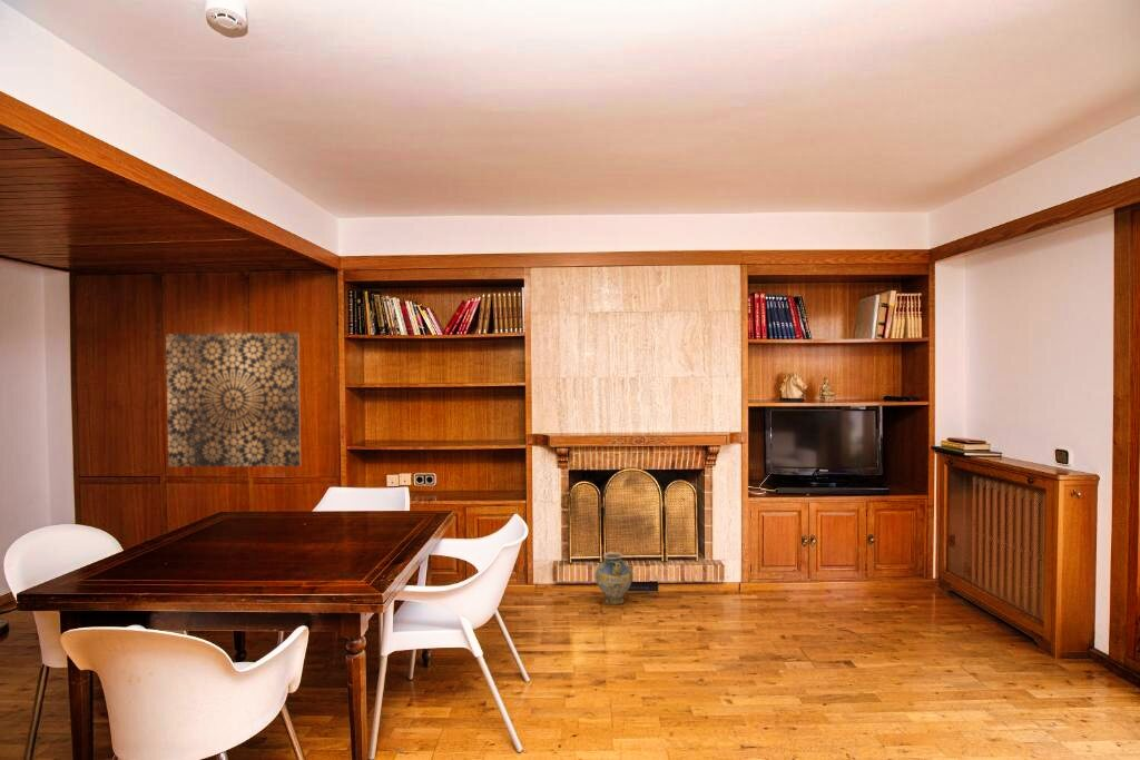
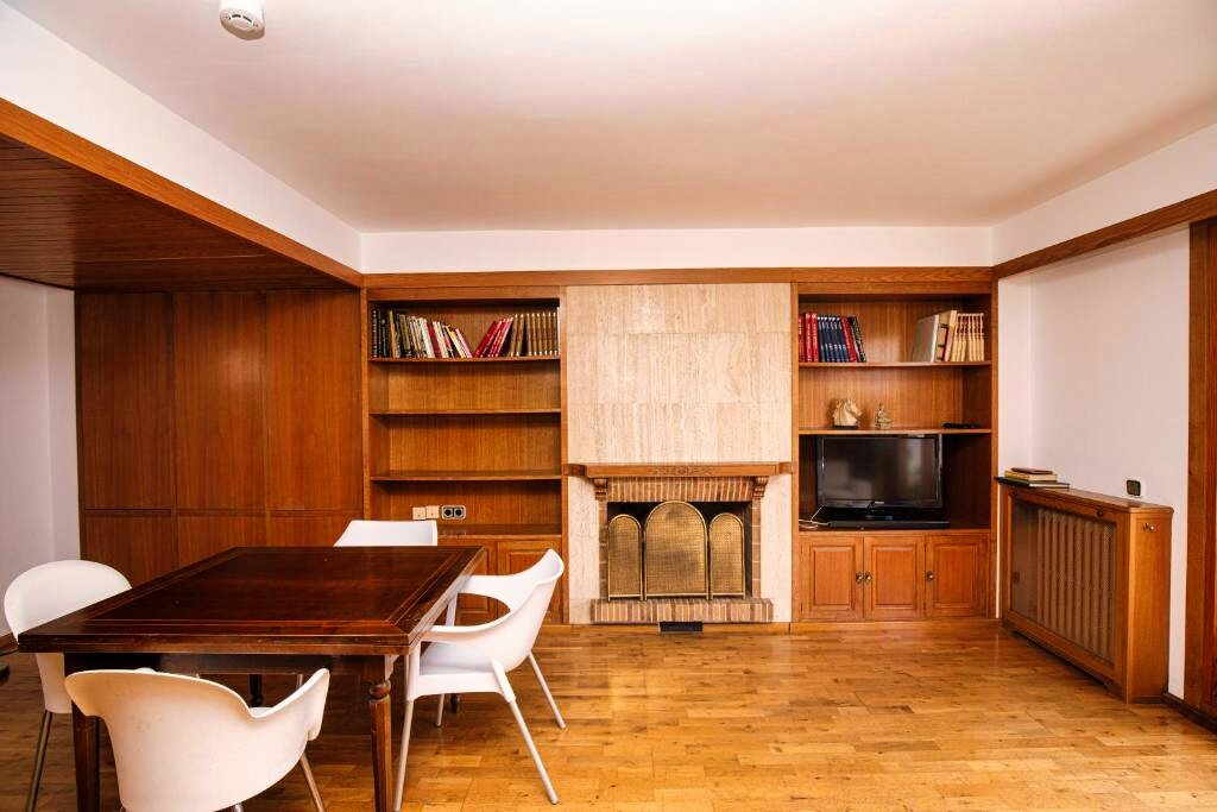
- wall art [165,332,302,467]
- ceramic jug [593,551,633,606]
